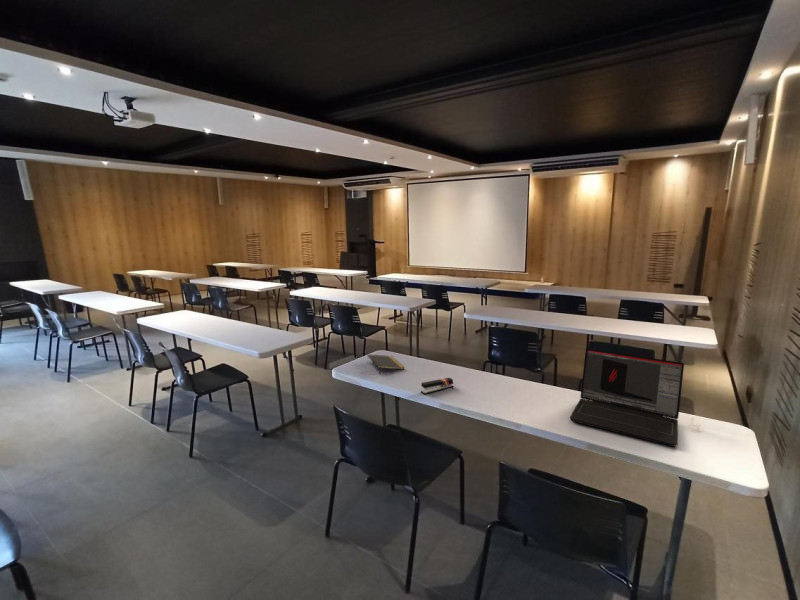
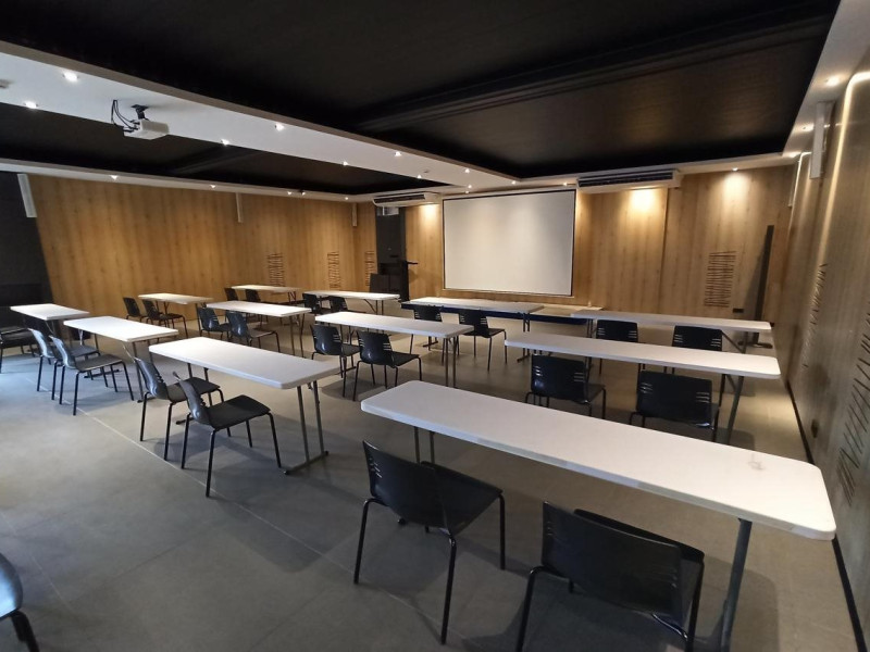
- laptop [569,348,685,448]
- stapler [420,377,454,395]
- notepad [366,353,405,375]
